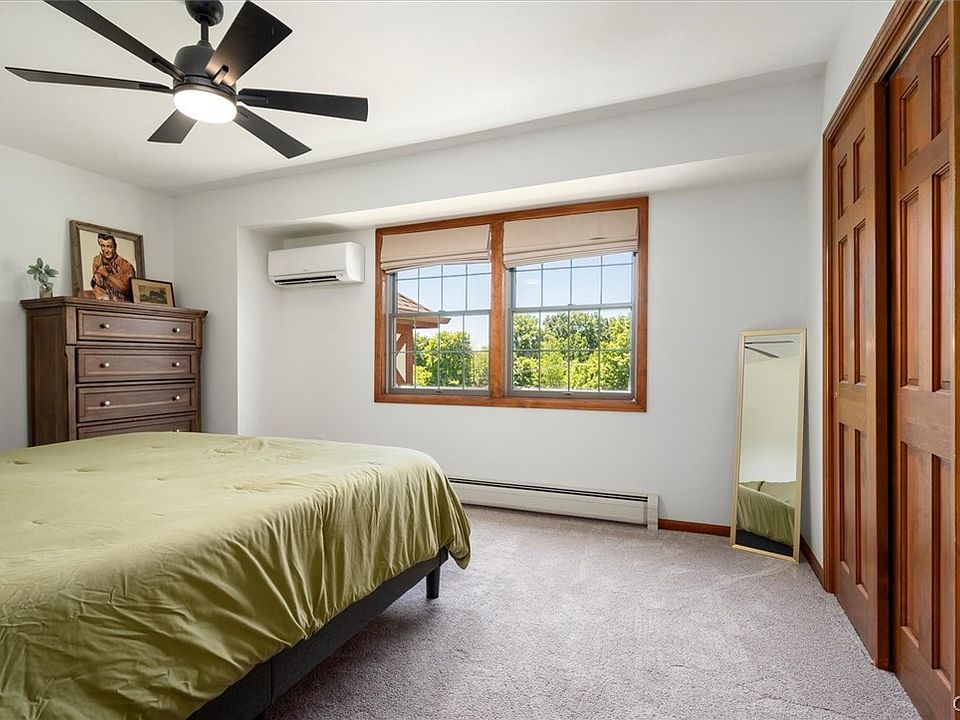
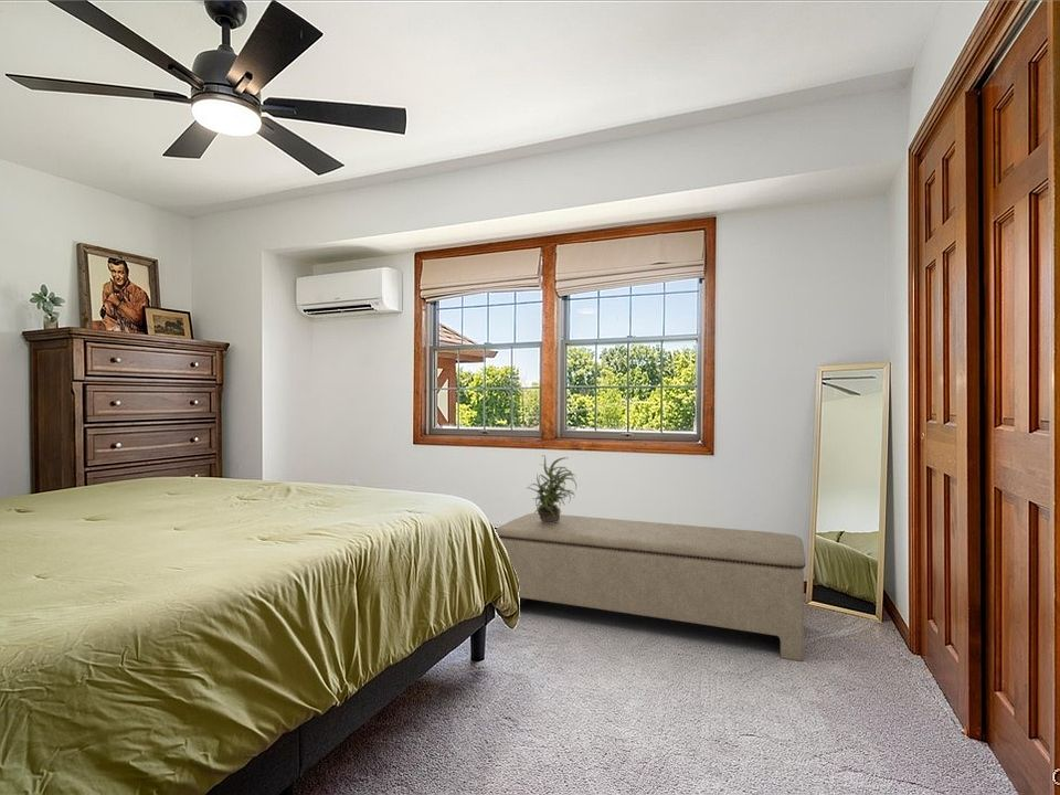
+ potted plant [528,454,577,523]
+ bench [495,512,806,662]
